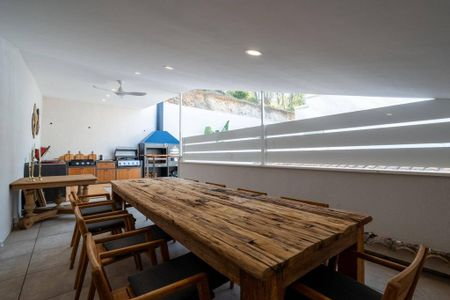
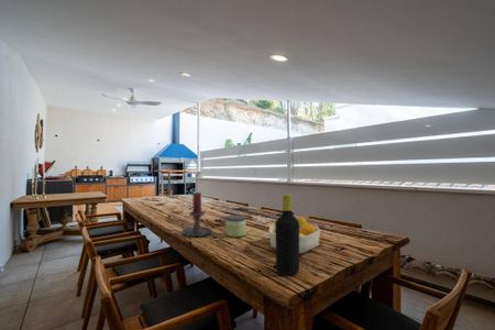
+ bottle [274,194,300,276]
+ candle holder [180,191,213,238]
+ candle [224,213,248,238]
+ fruit bowl [268,216,321,255]
